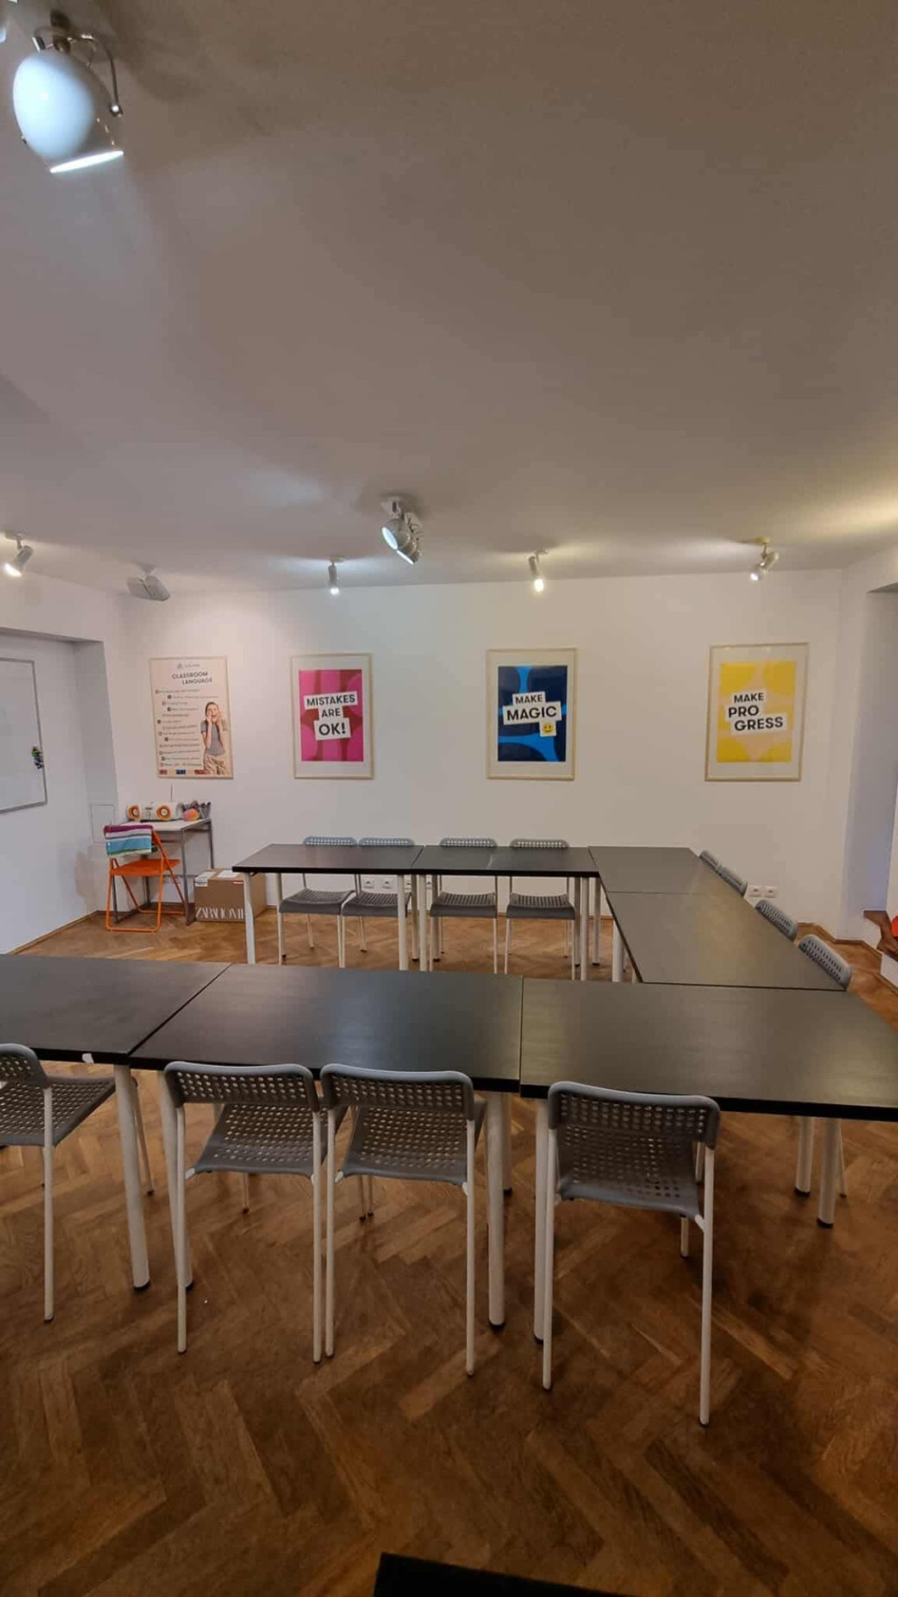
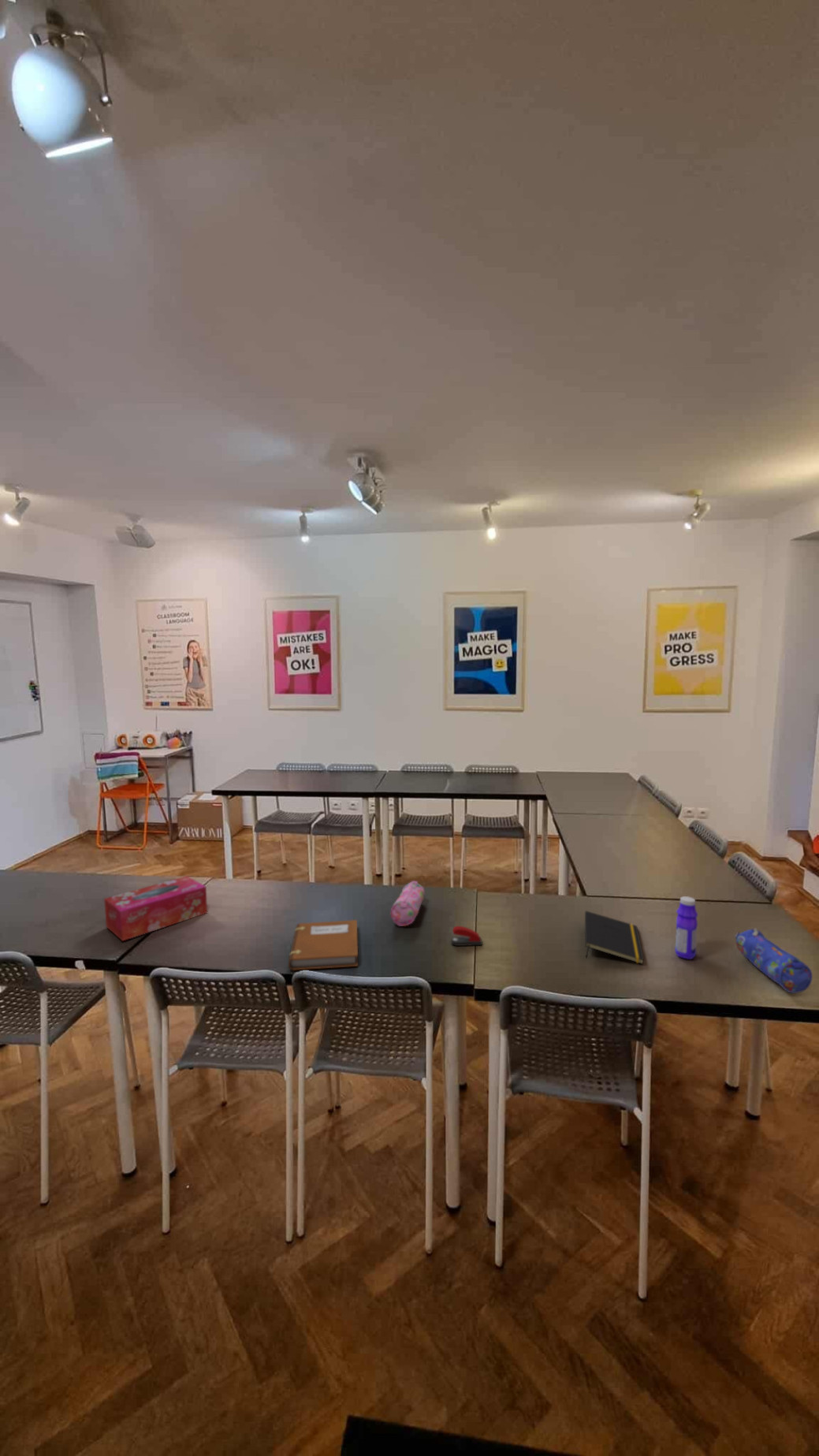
+ stapler [450,925,483,947]
+ pencil case [390,881,426,927]
+ notepad [584,910,645,965]
+ notebook [288,919,359,970]
+ bottle [674,896,698,960]
+ tissue box [103,875,208,942]
+ pencil case [734,928,813,994]
